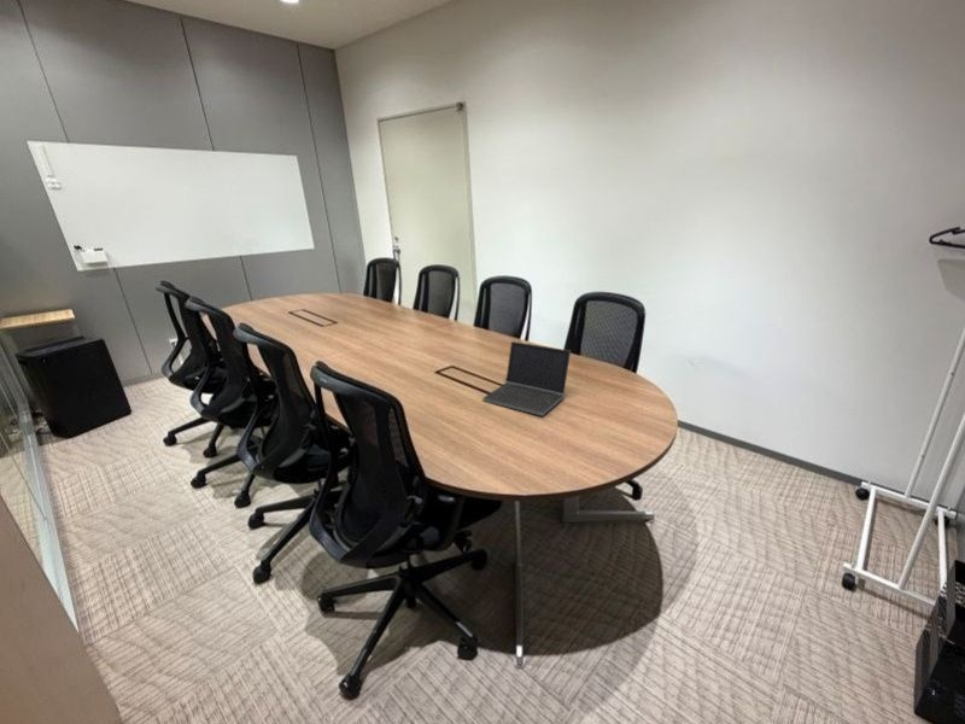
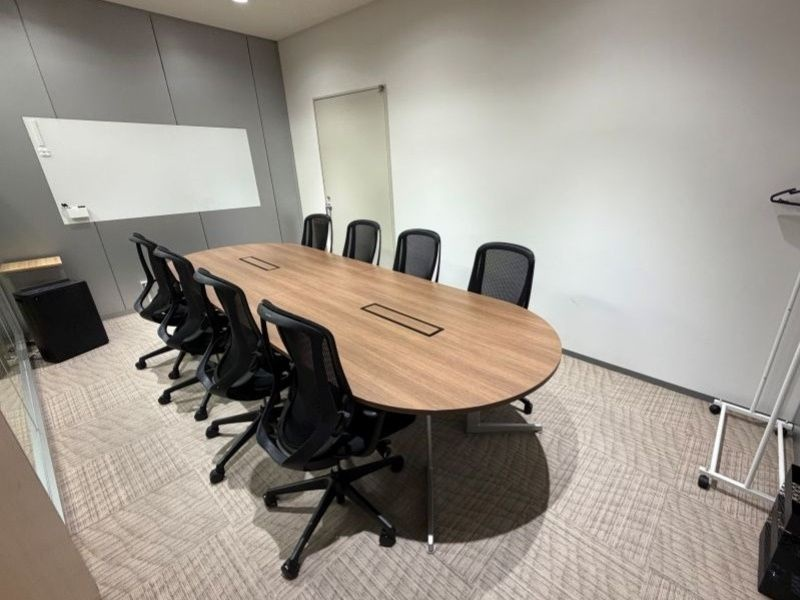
- laptop computer [481,340,572,418]
